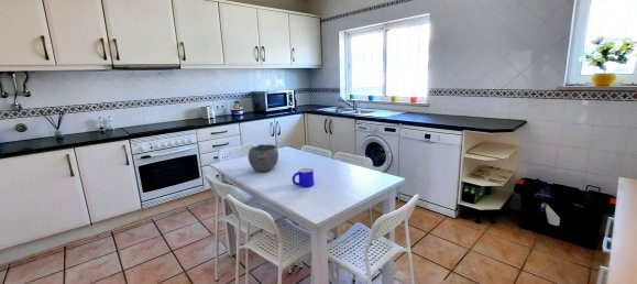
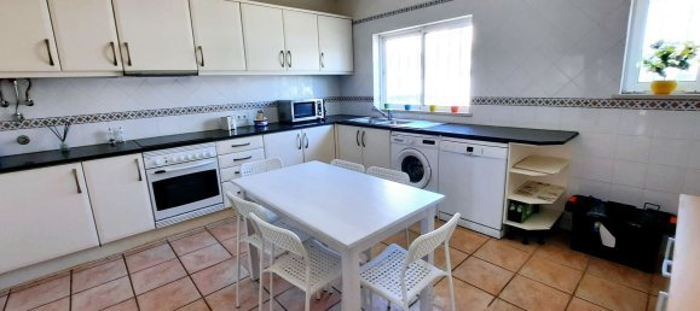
- bowl [248,143,279,173]
- mug [292,167,315,188]
